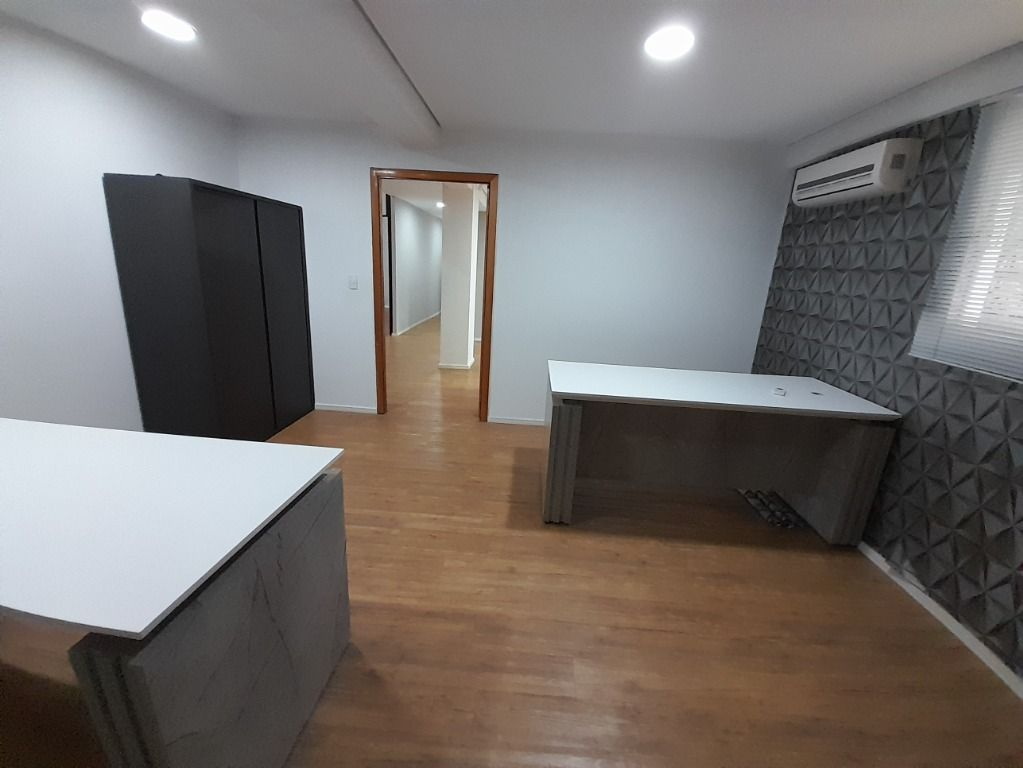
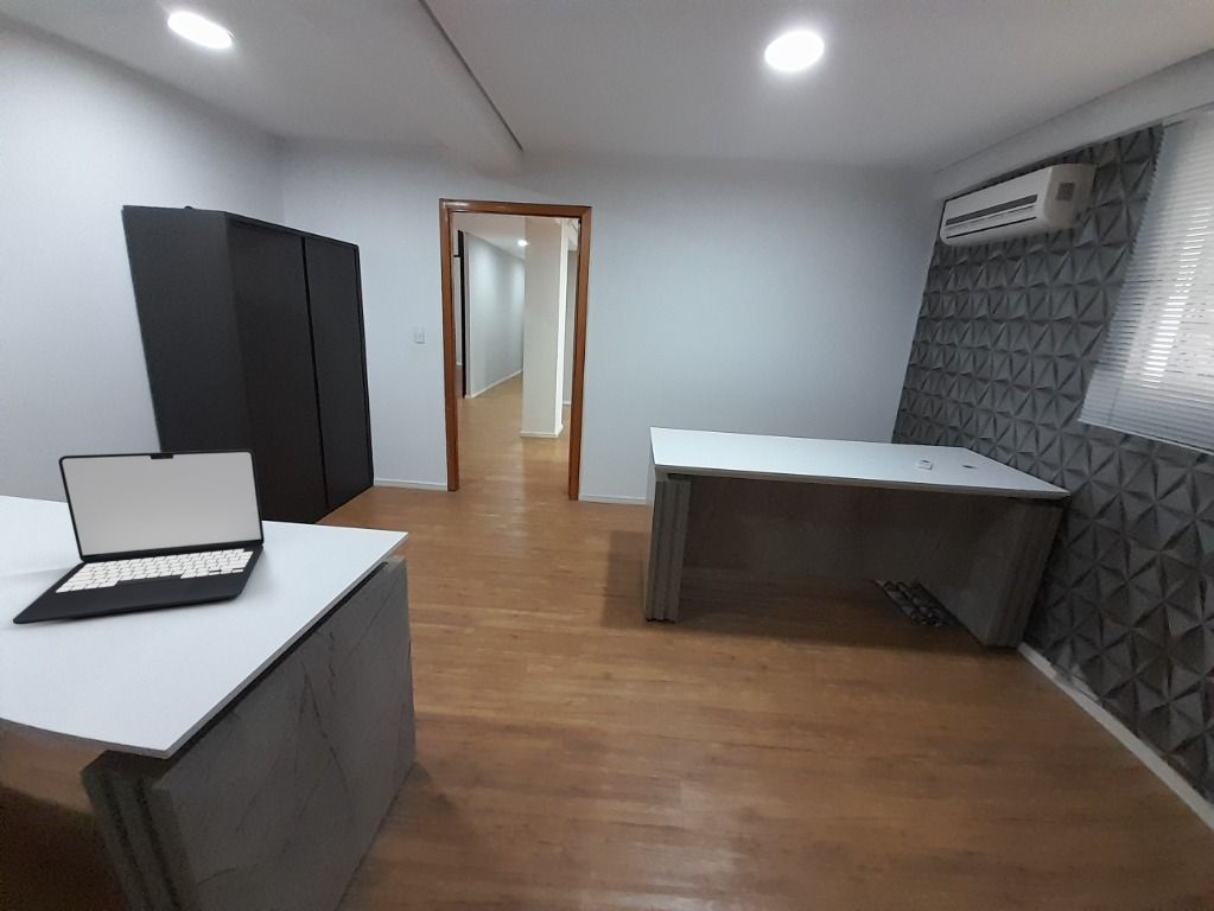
+ laptop [12,448,266,625]
